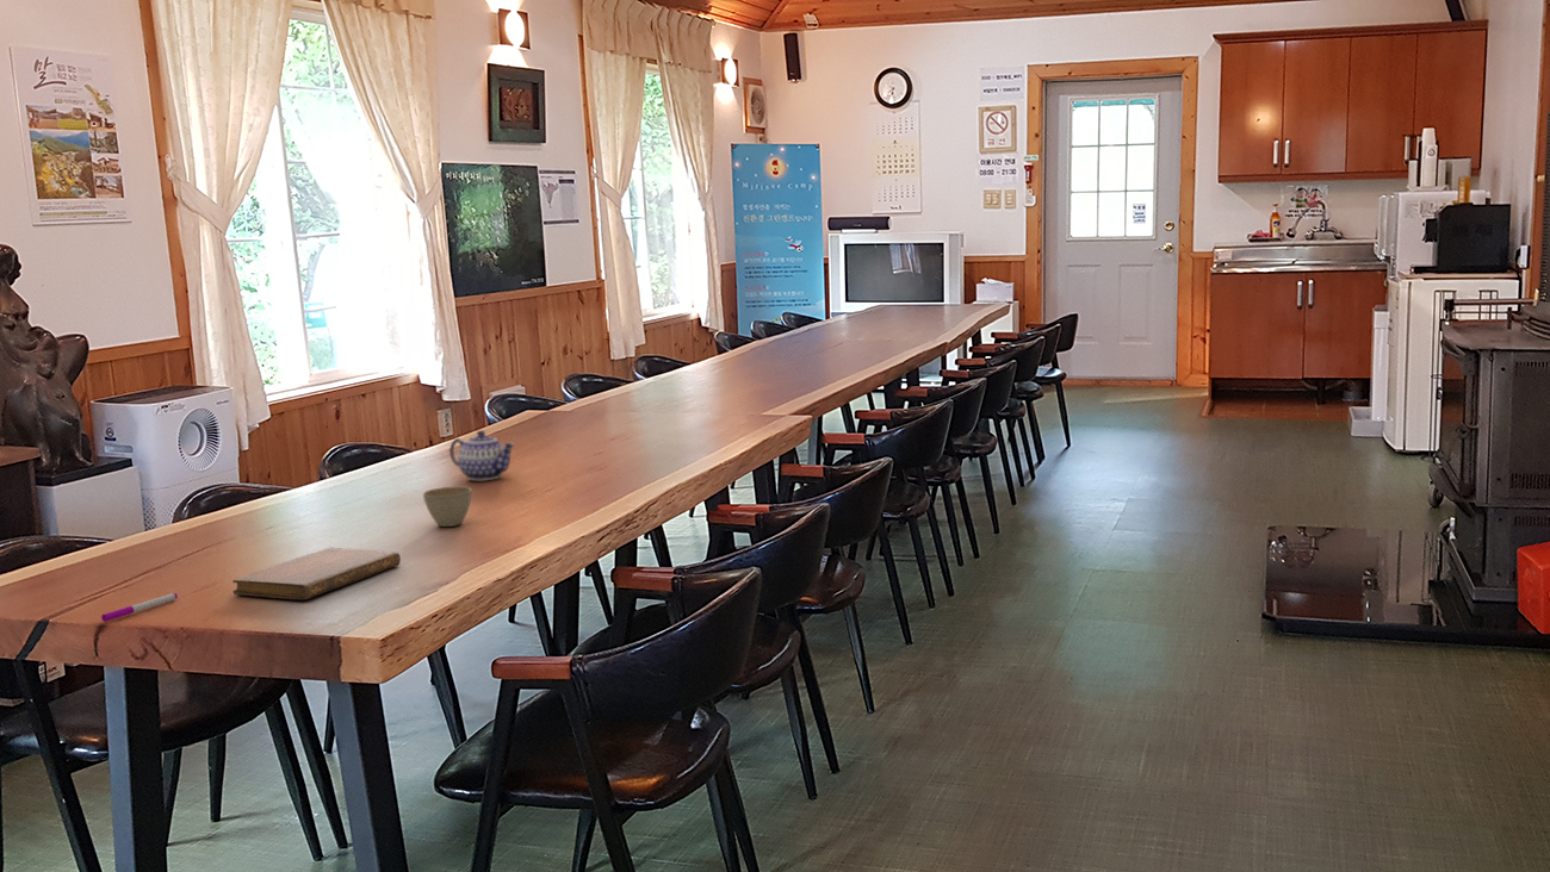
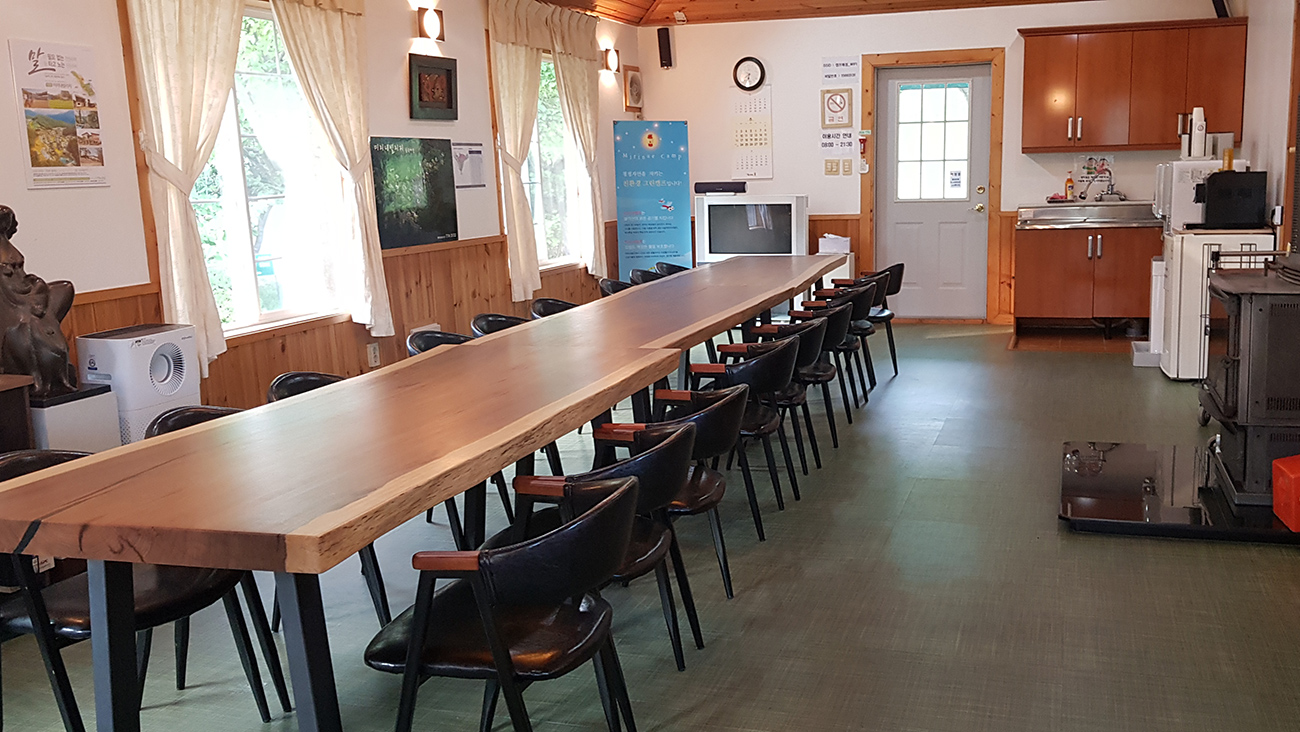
- teapot [448,429,516,481]
- notebook [231,547,402,600]
- flower pot [422,485,473,528]
- pen [100,592,179,623]
